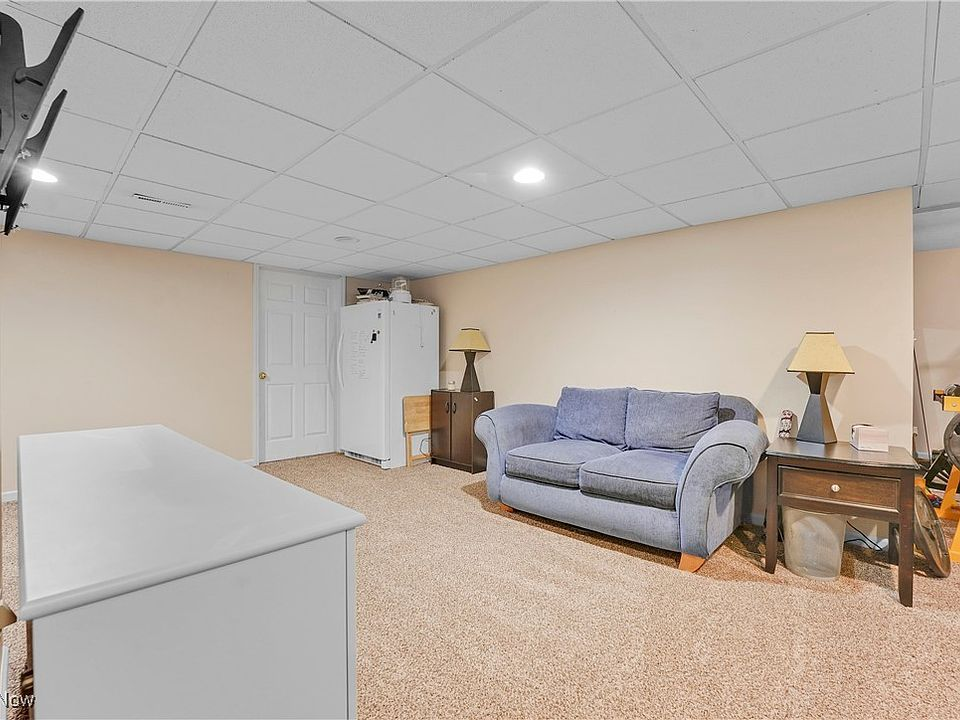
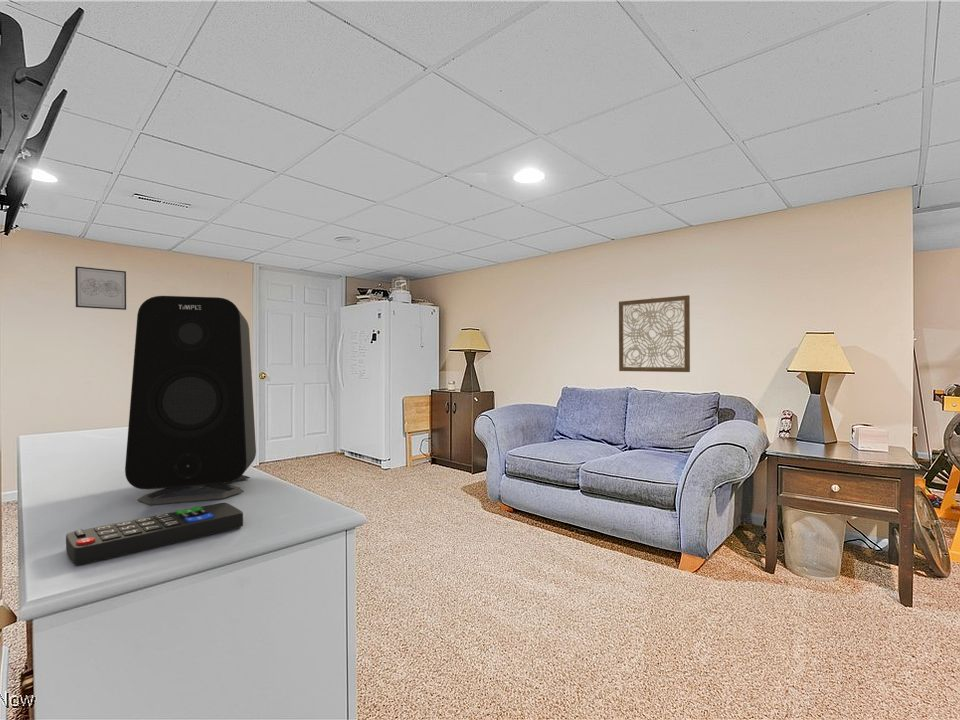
+ wall art [618,294,691,373]
+ wall art [74,266,127,311]
+ remote control [65,502,244,566]
+ speaker [124,295,257,506]
